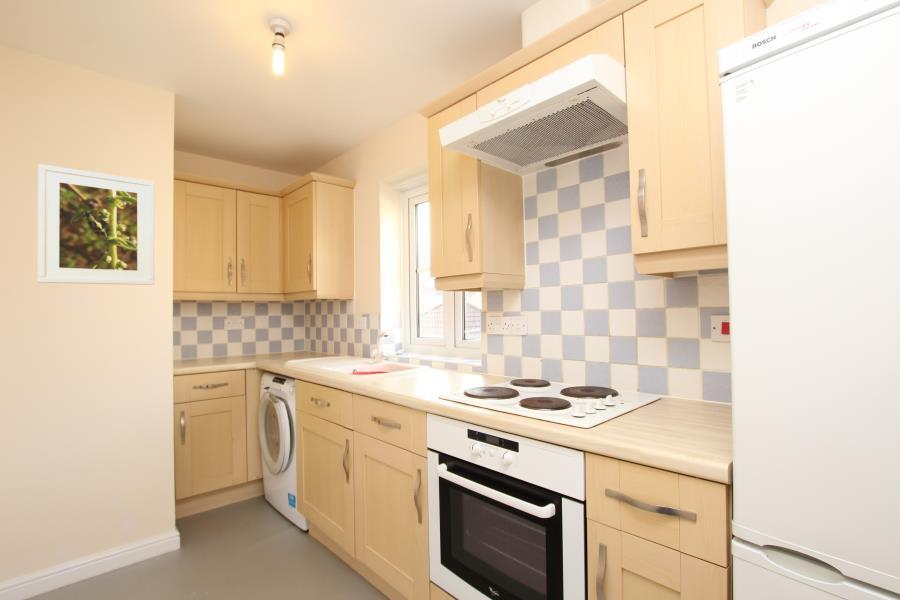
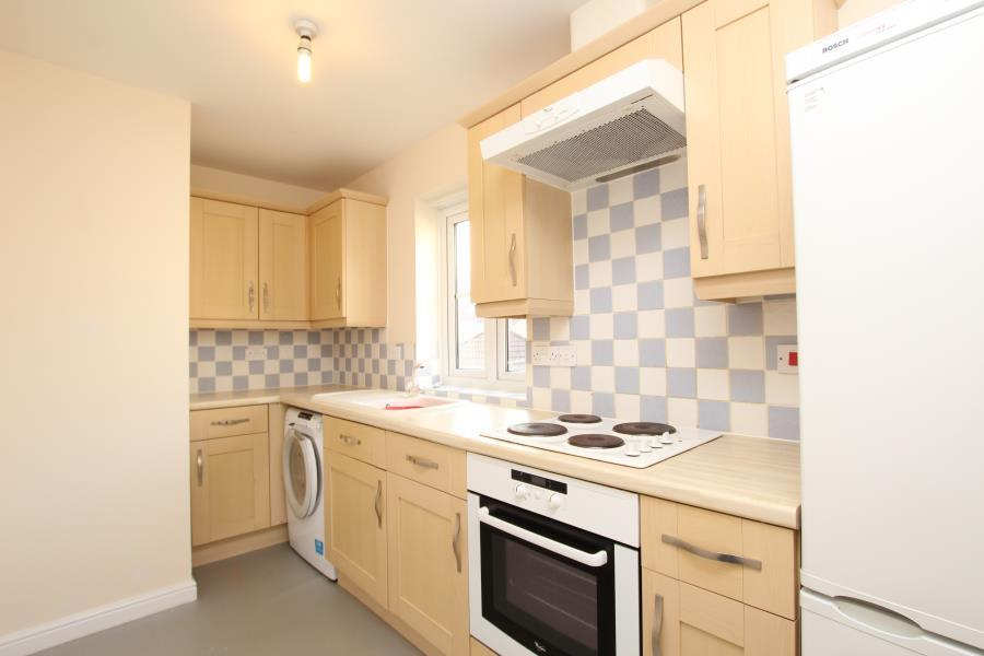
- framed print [37,163,155,286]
